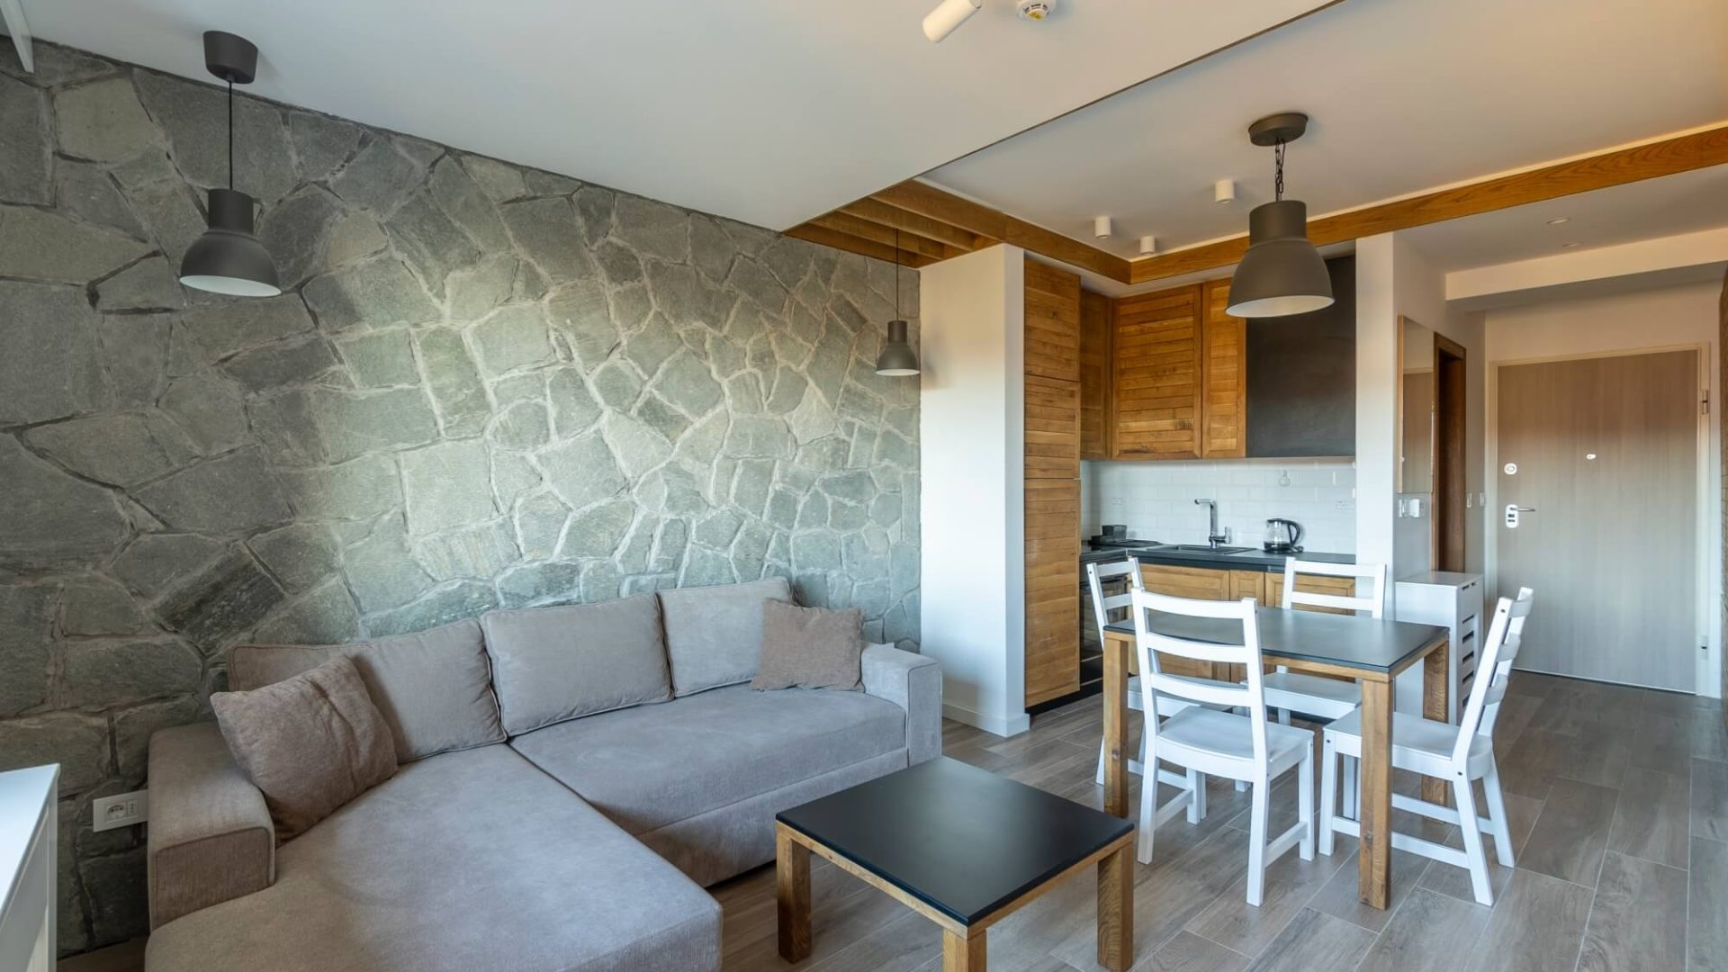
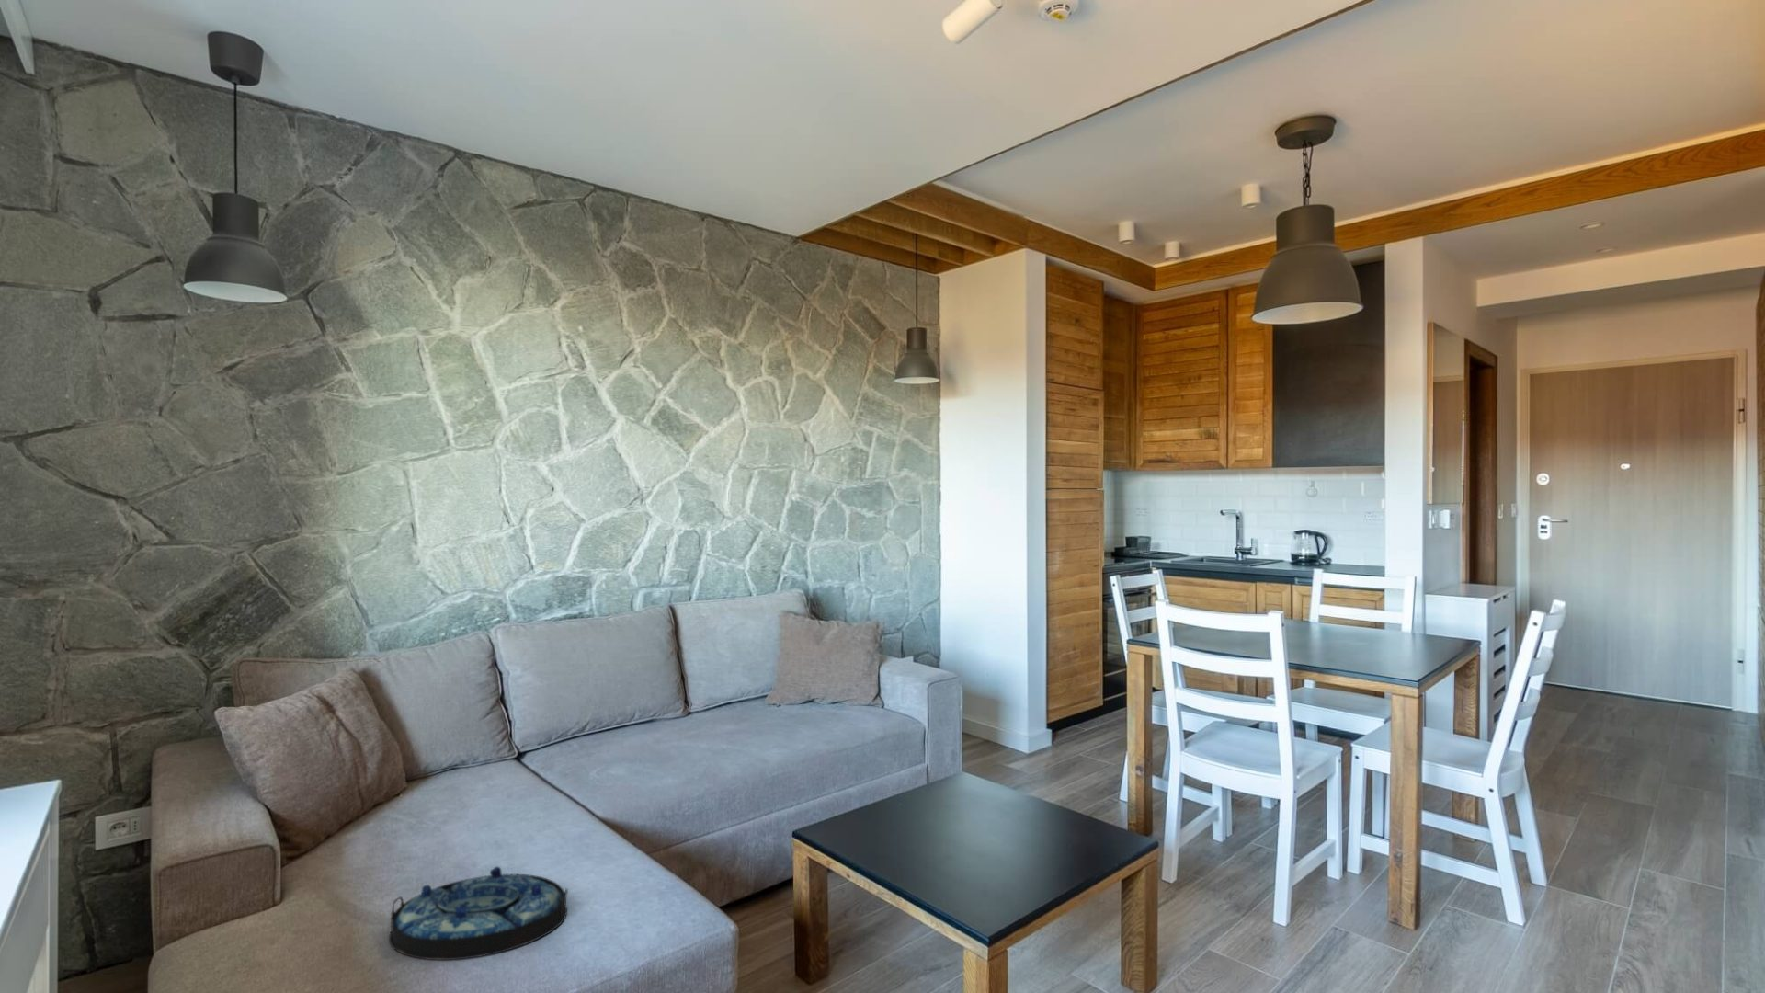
+ serving tray [388,866,569,960]
